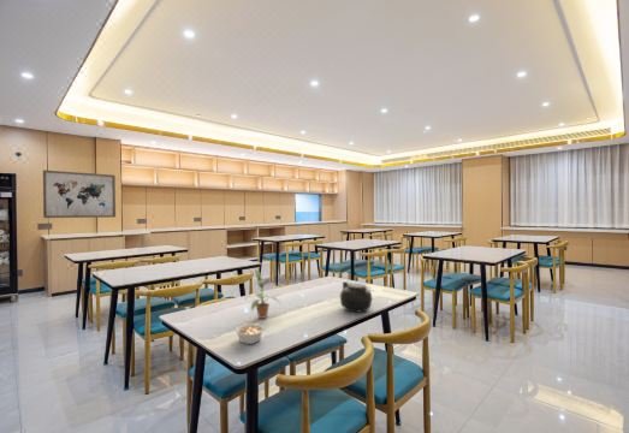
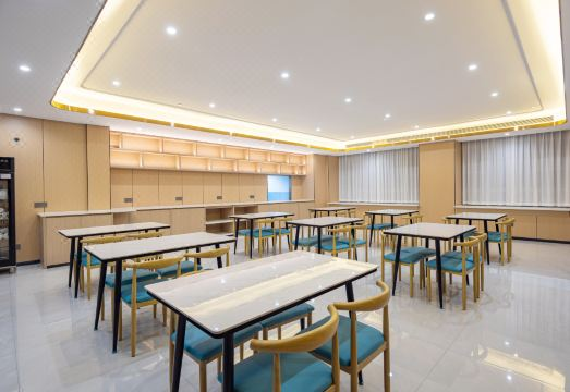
- teapot [339,280,374,314]
- legume [235,322,266,345]
- wall art [42,168,117,219]
- potted plant [244,268,284,320]
